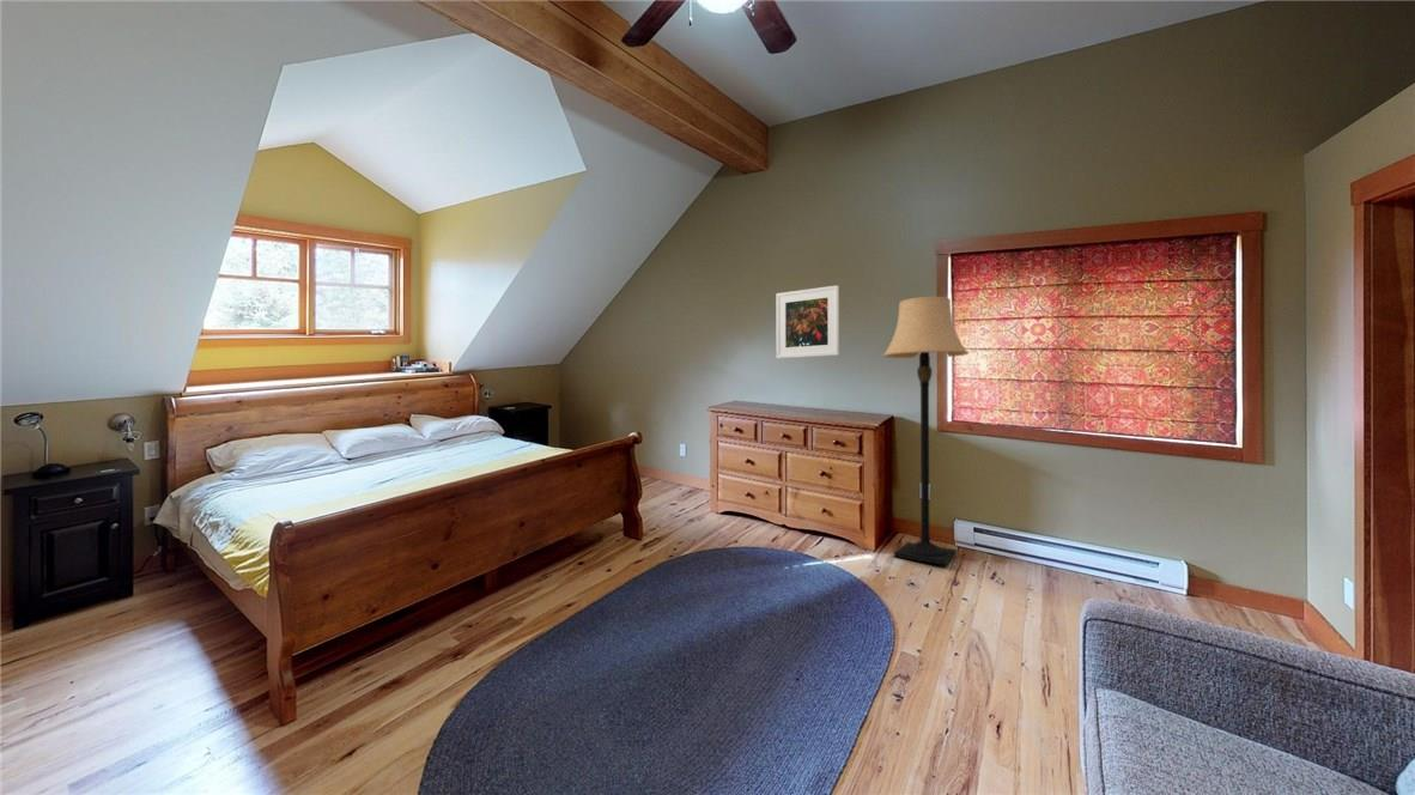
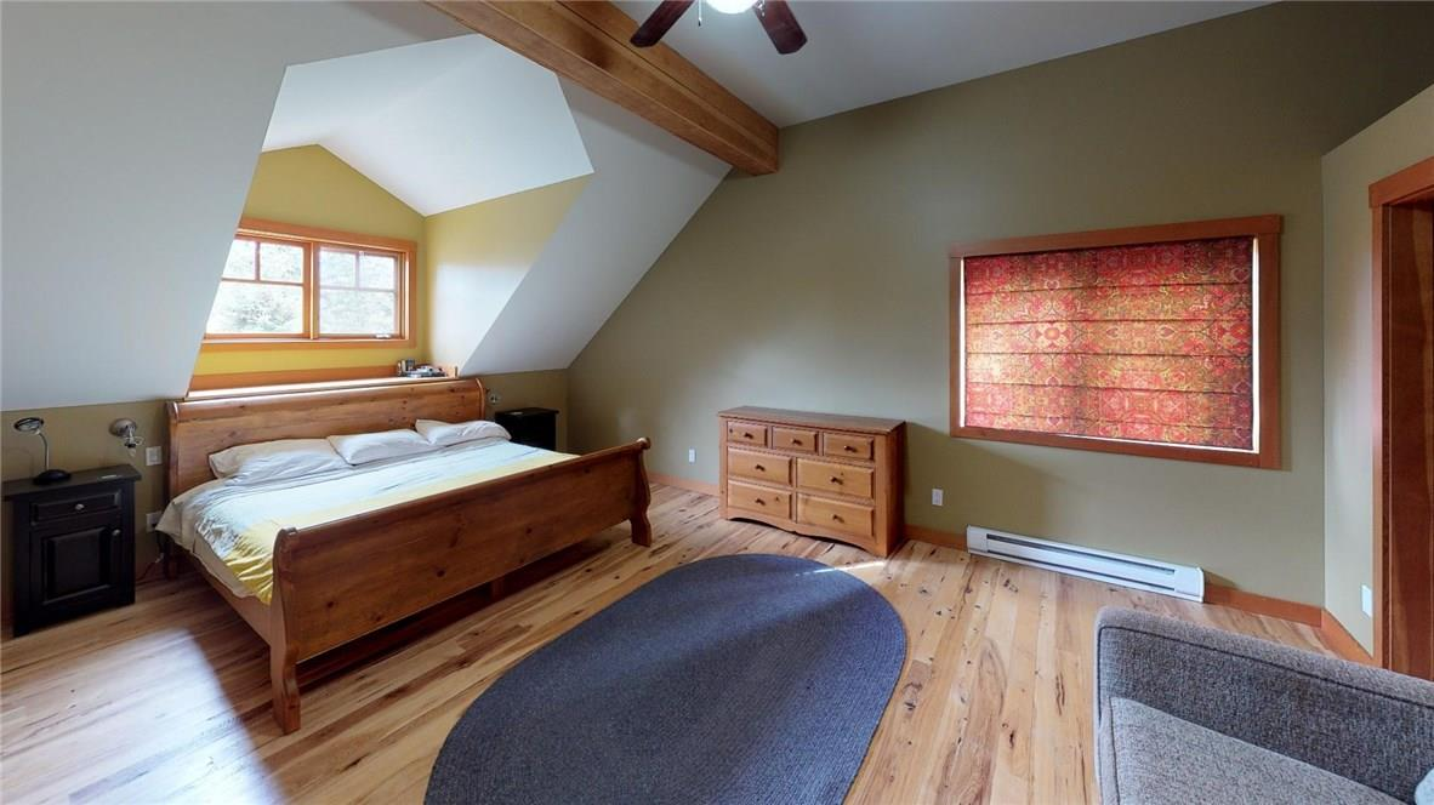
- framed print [775,284,840,359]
- lamp [881,296,970,566]
